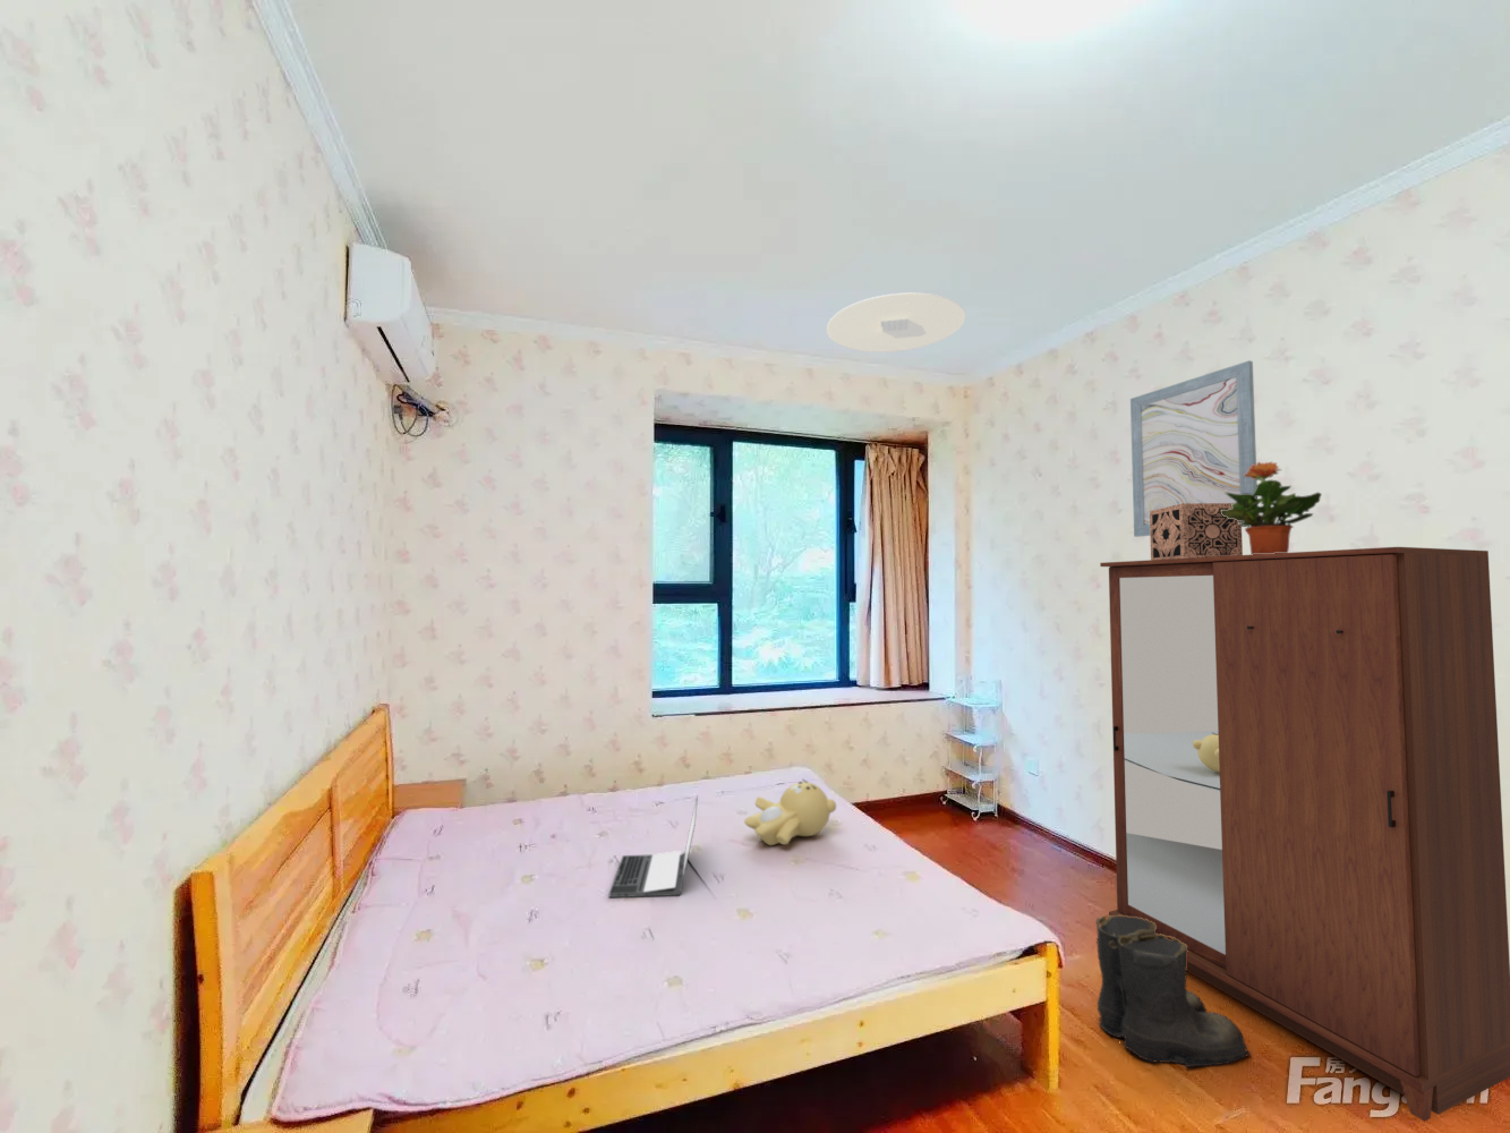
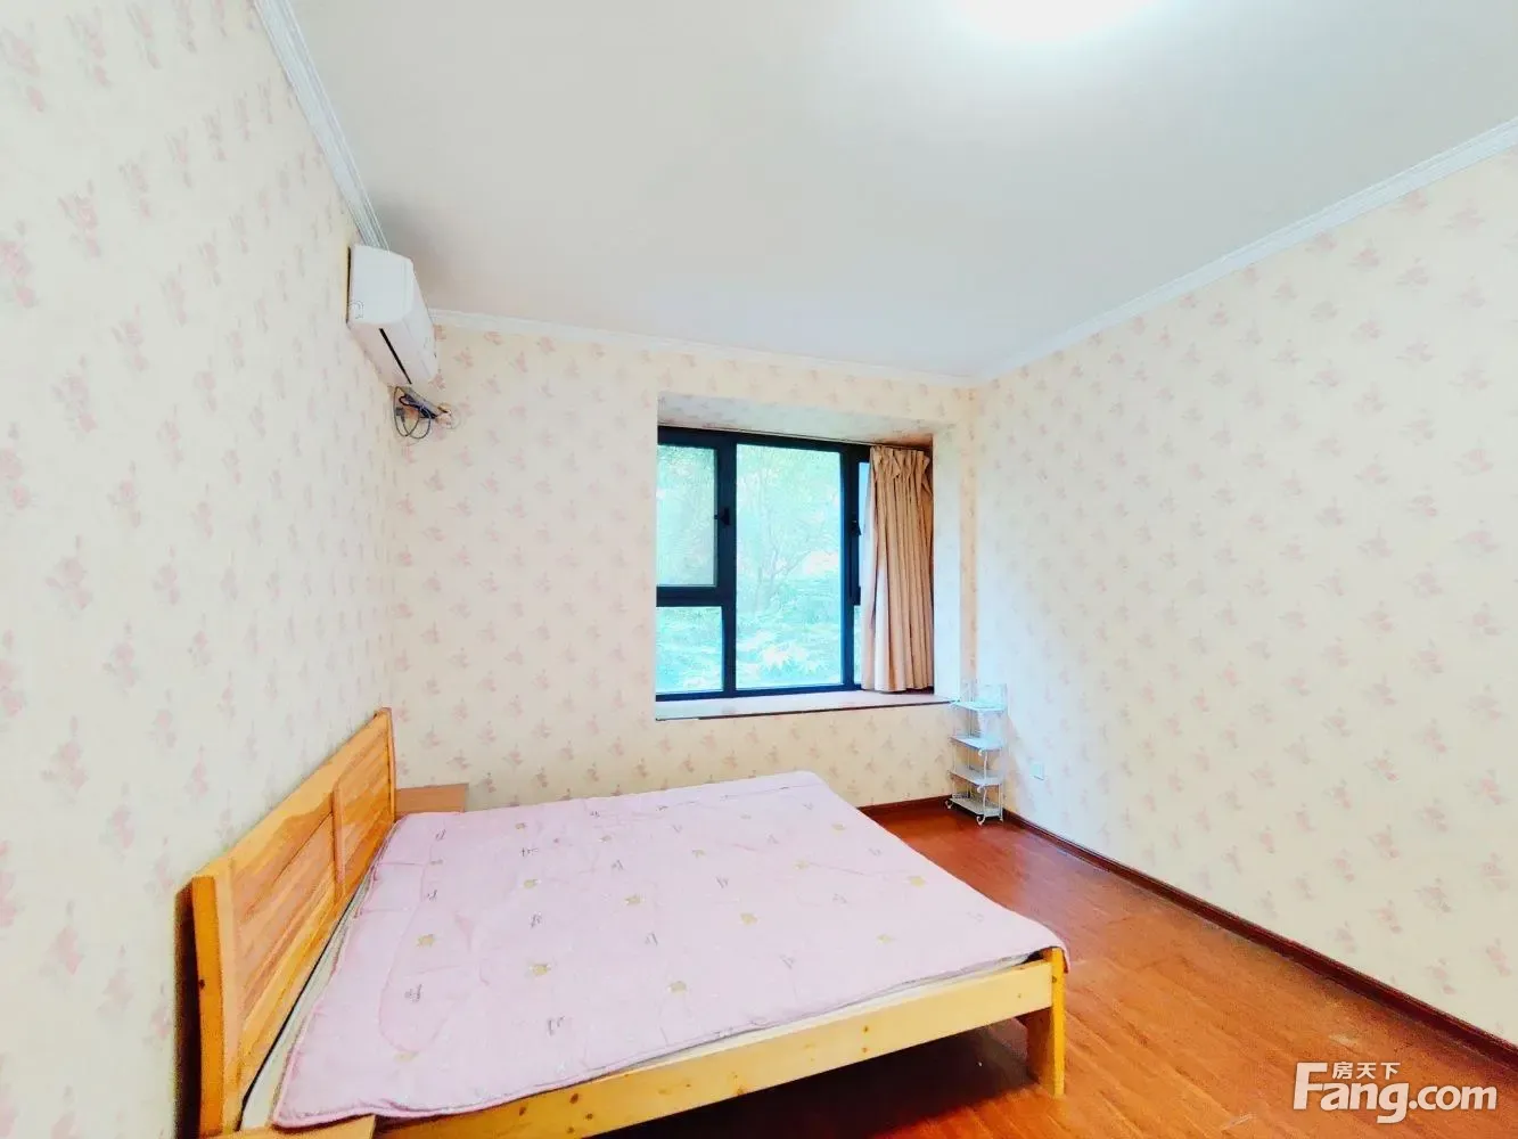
- teddy bear [744,778,838,846]
- potted plant [1221,461,1323,555]
- wardrobe [1098,546,1510,1122]
- ceiling light [826,293,966,353]
- boots [1095,914,1252,1069]
- decorative box [1148,503,1243,559]
- wall art [1129,359,1259,538]
- laptop [608,794,698,899]
